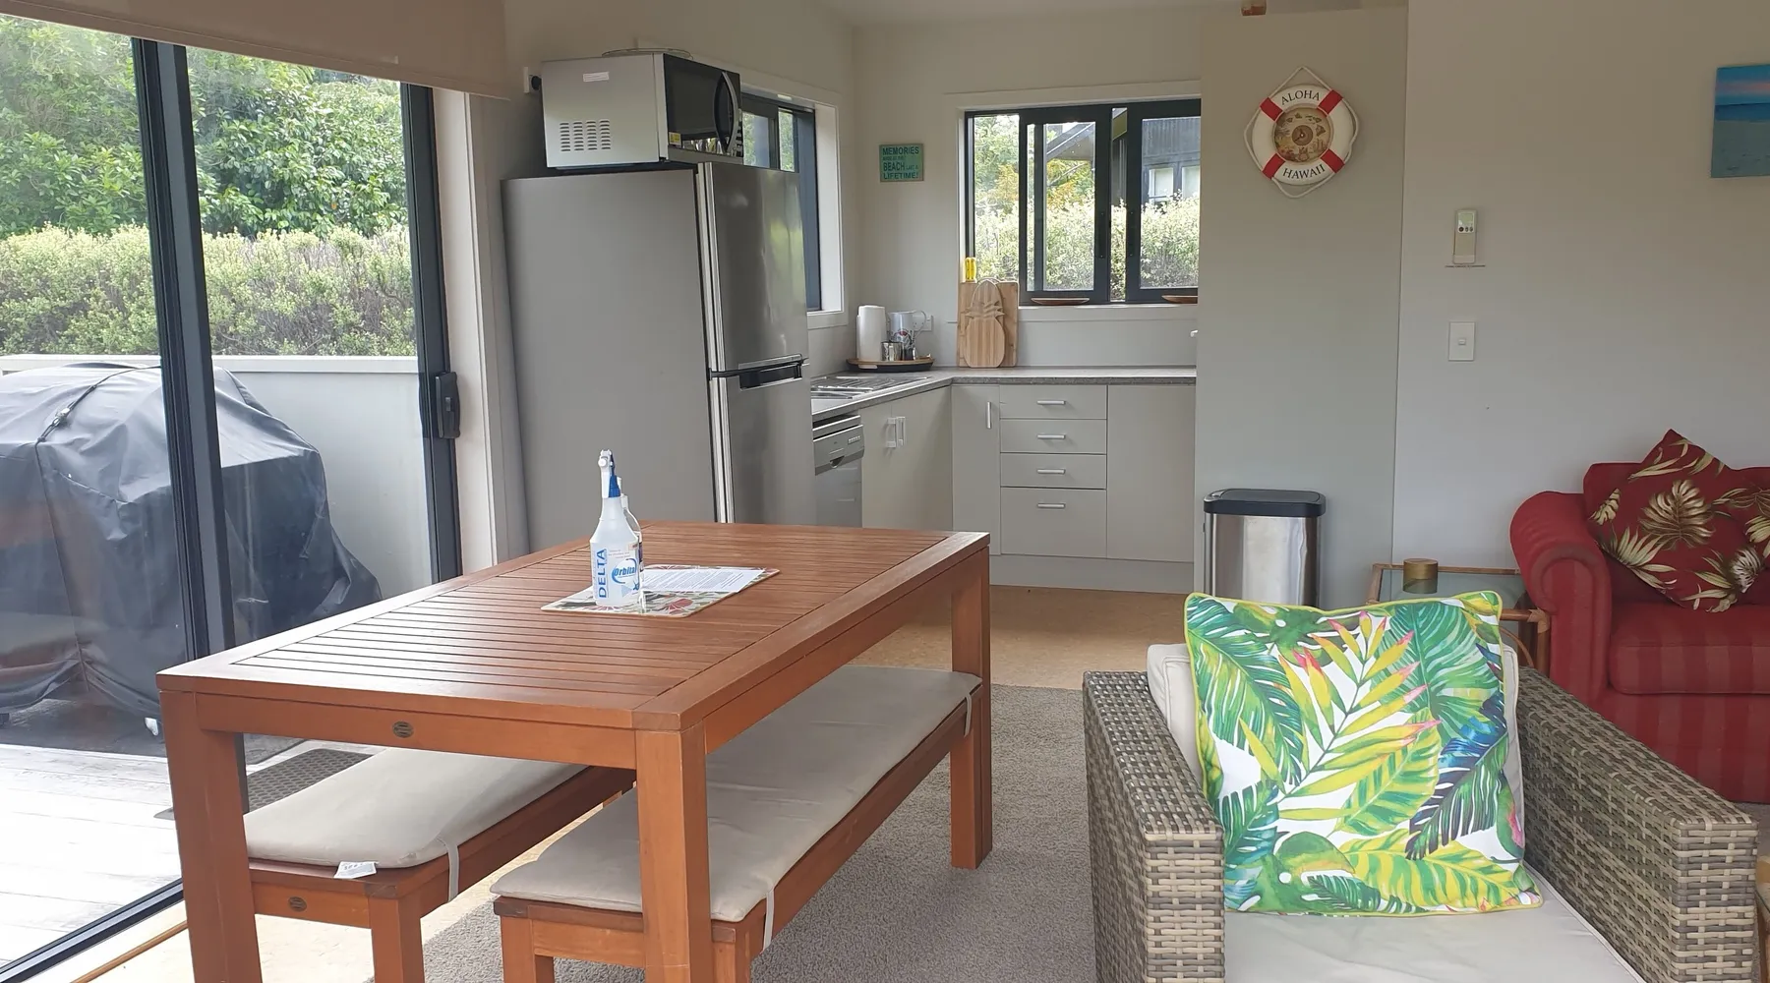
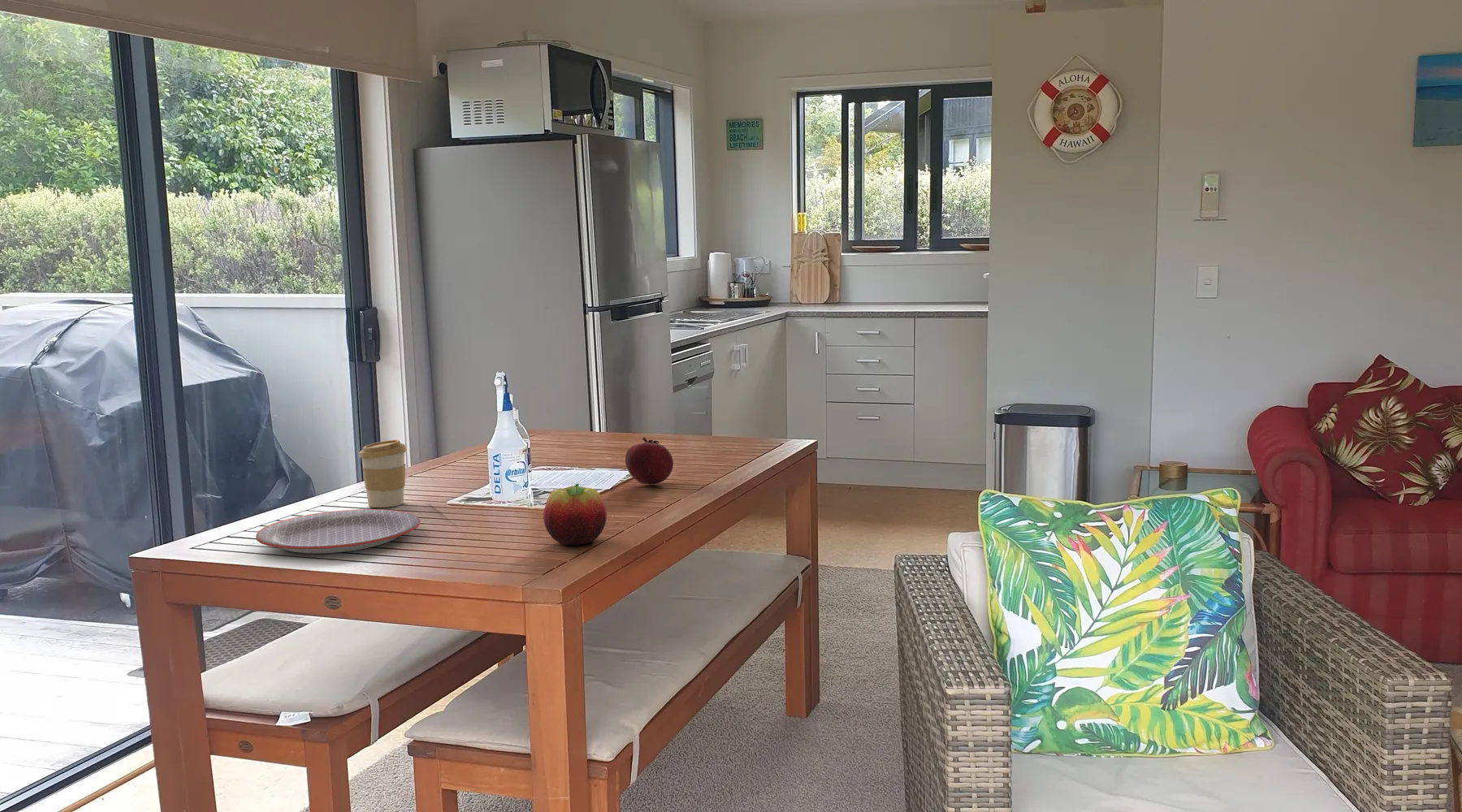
+ fruit [543,483,608,546]
+ plate [255,508,421,555]
+ fruit [625,436,674,485]
+ coffee cup [358,439,407,508]
